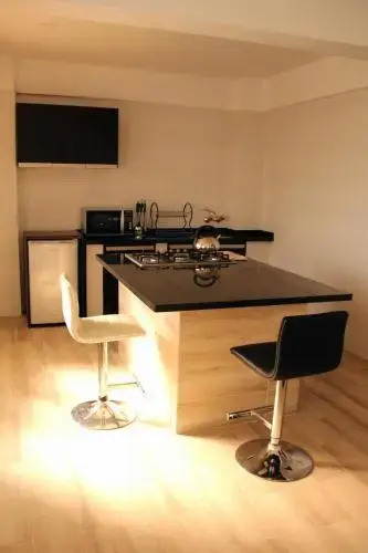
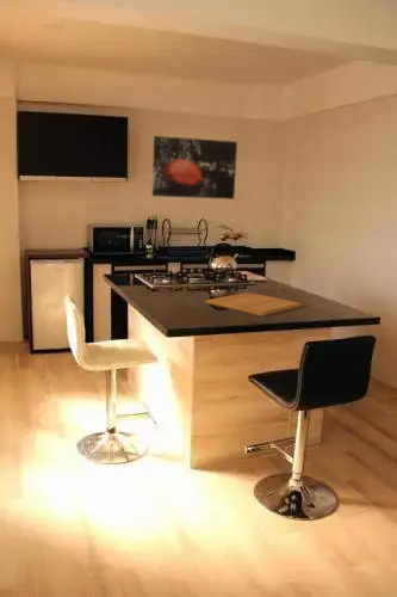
+ chopping board [204,291,305,318]
+ wall art [151,135,238,201]
